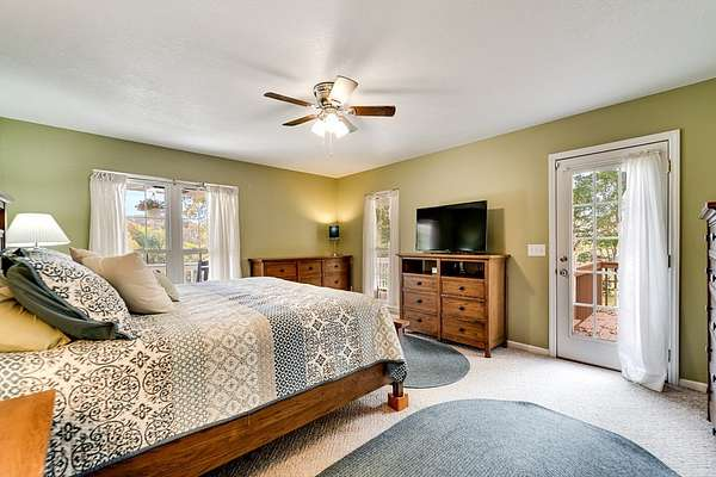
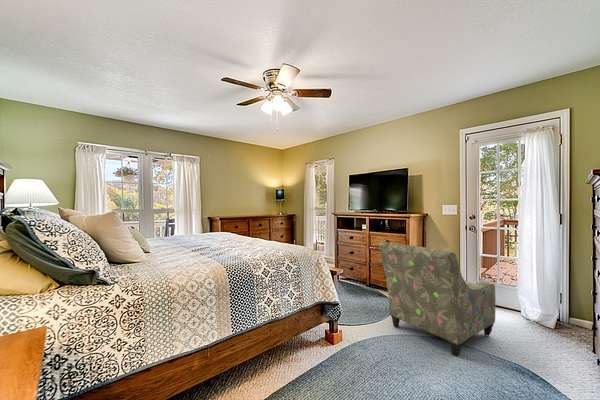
+ armchair [378,241,497,358]
